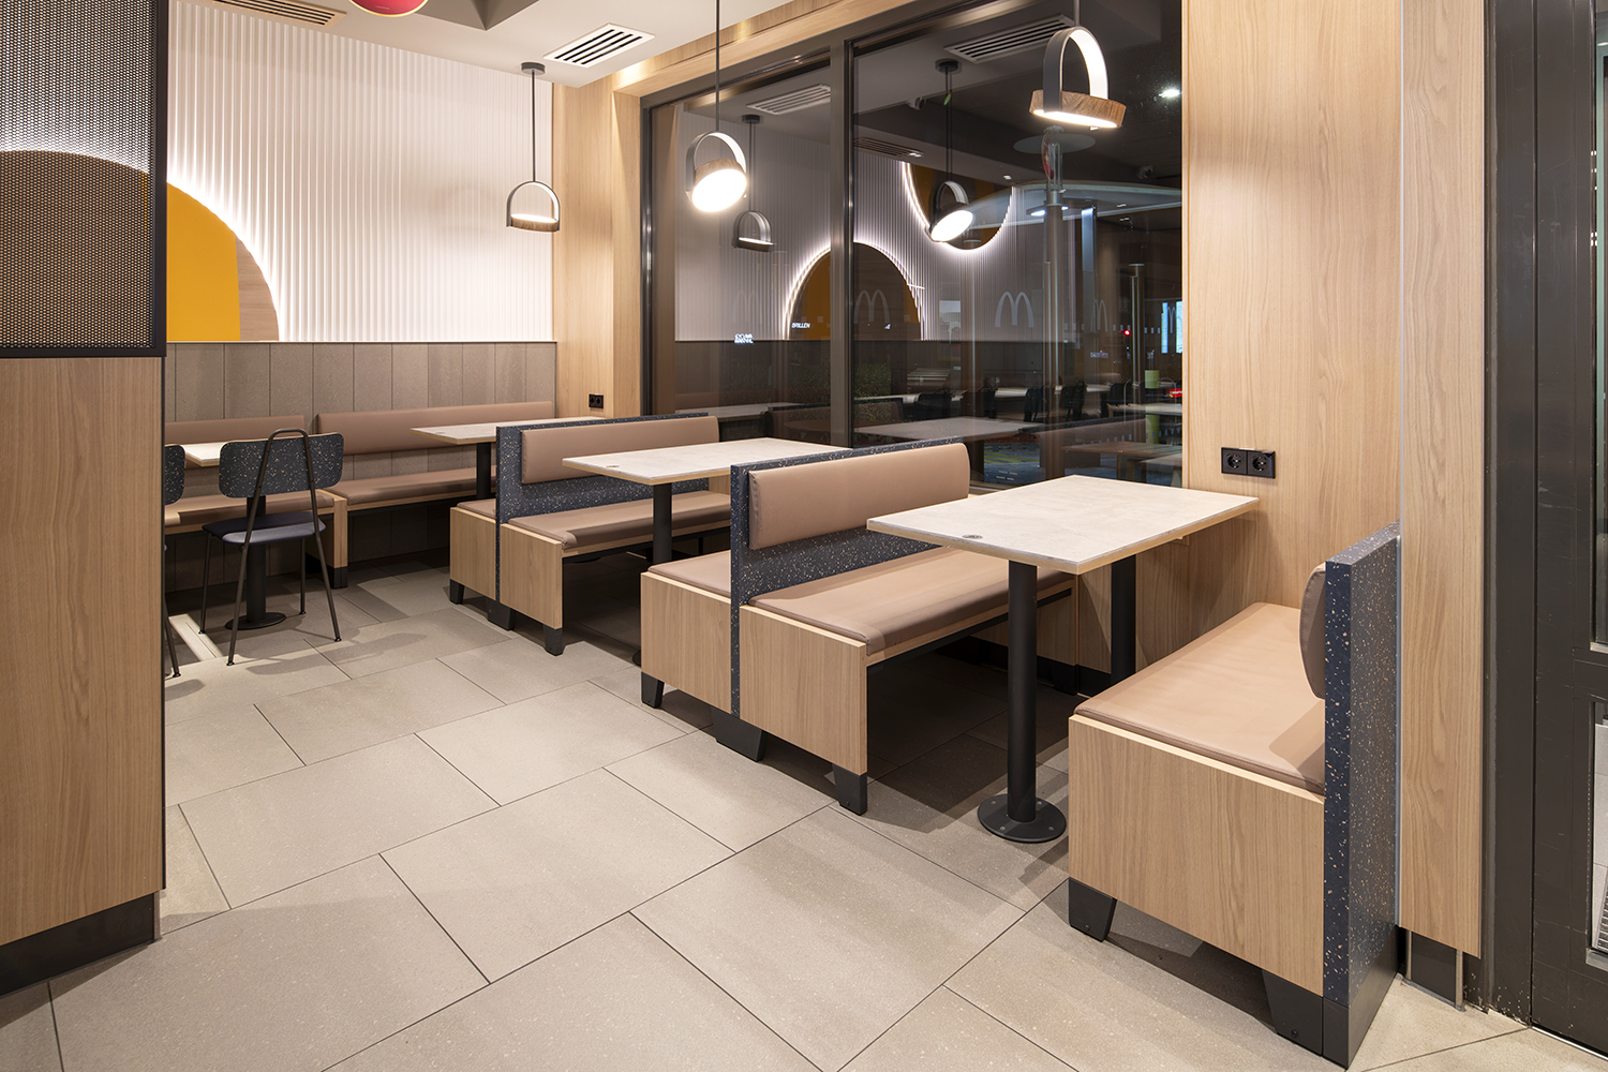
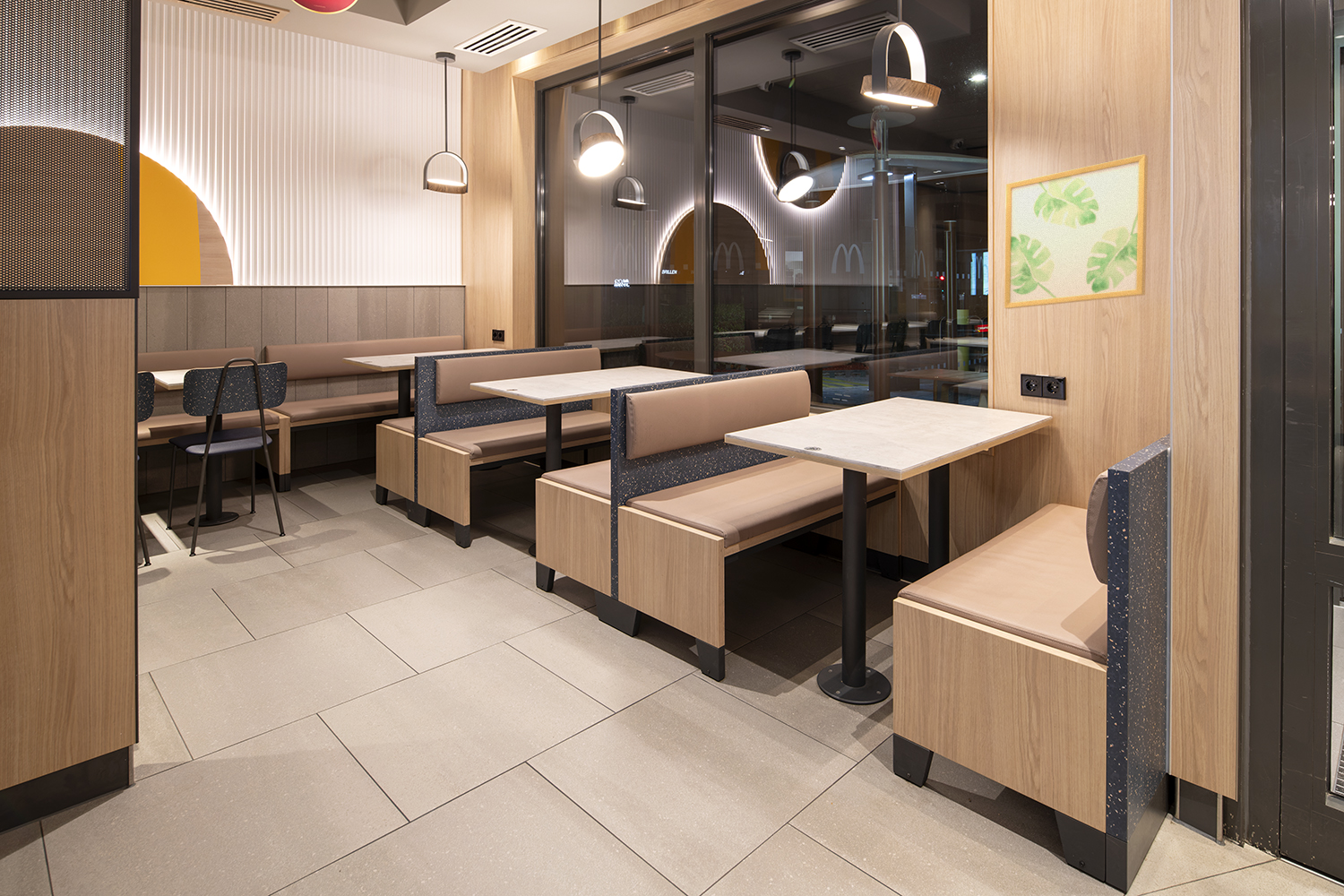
+ wall art [1004,153,1149,310]
